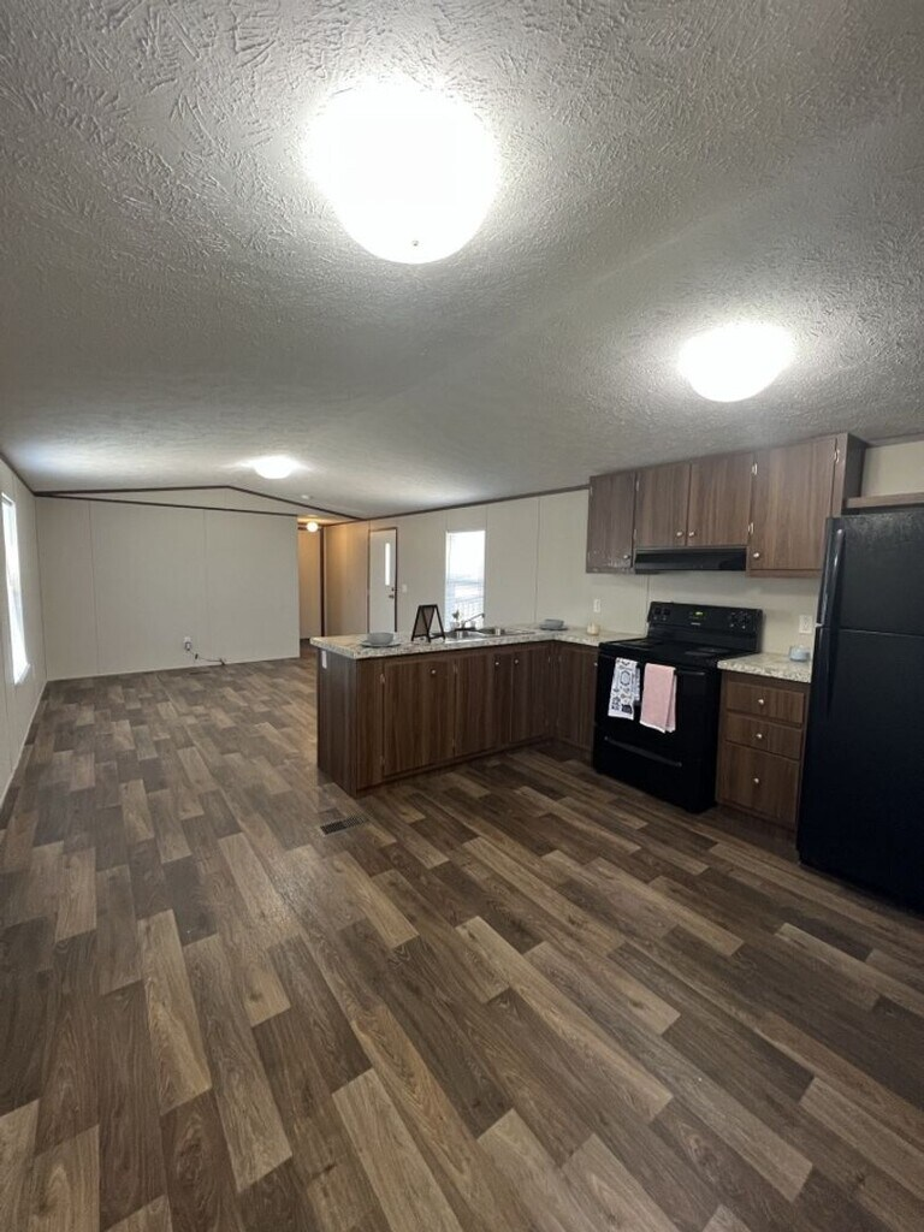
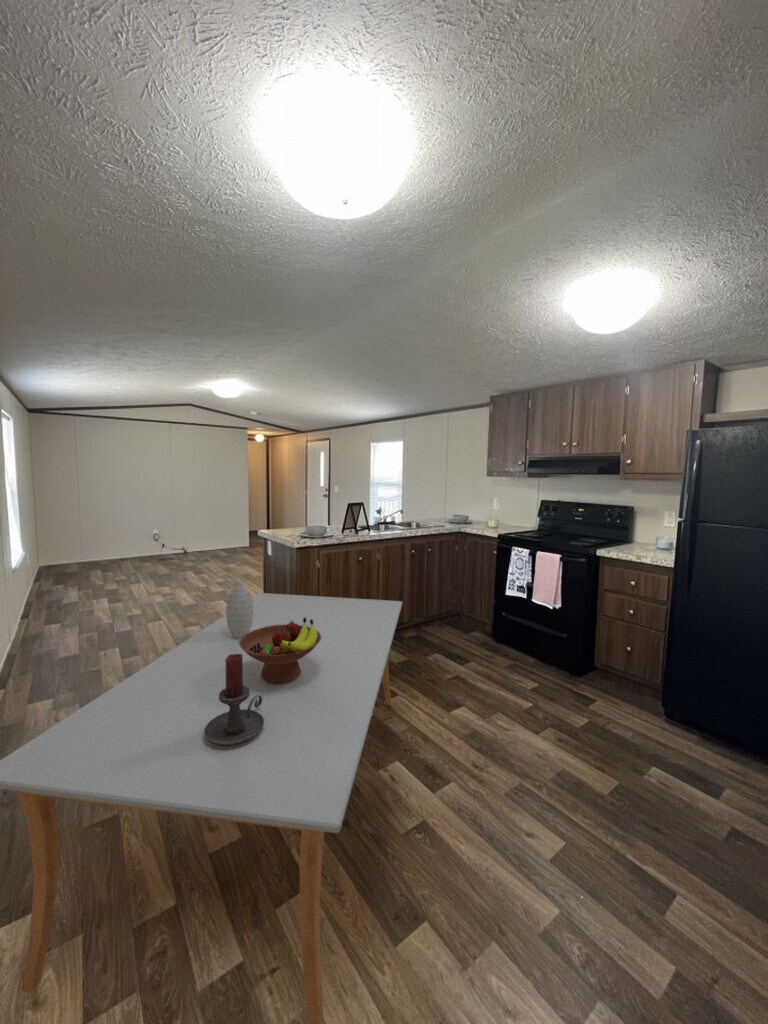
+ vase [225,579,253,639]
+ fruit bowl [239,617,321,684]
+ candle holder [204,654,264,747]
+ dining table [0,592,403,1024]
